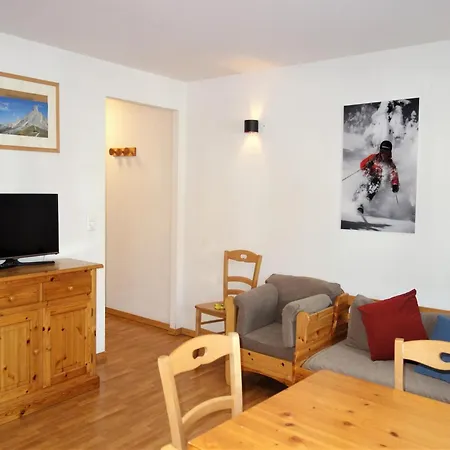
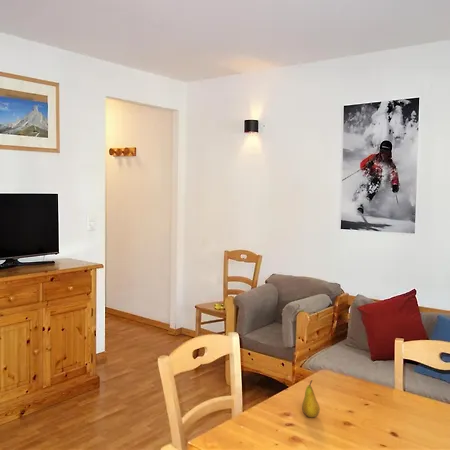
+ fruit [301,379,321,418]
